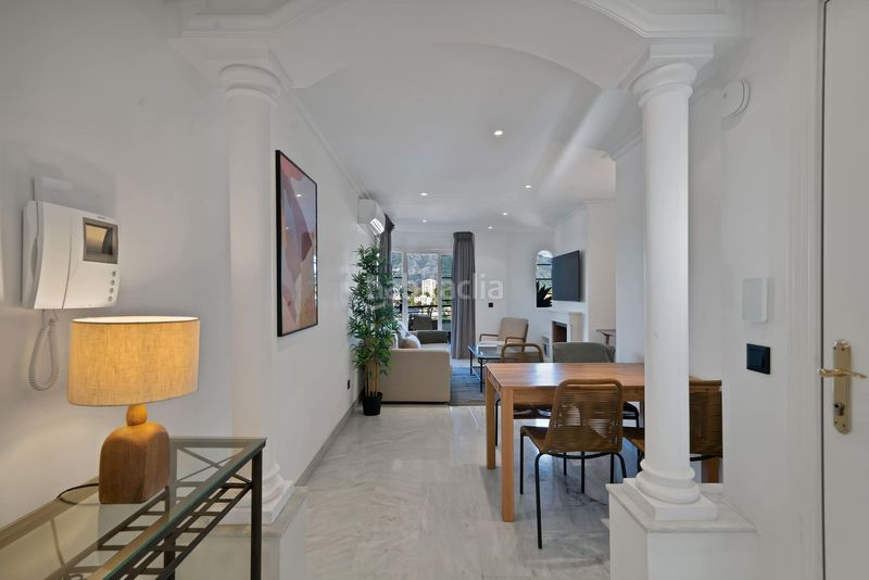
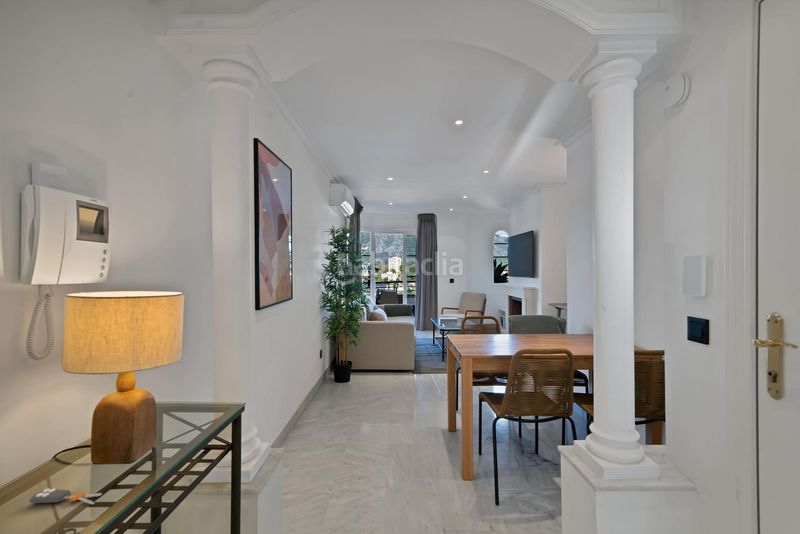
+ key chain [29,488,103,506]
